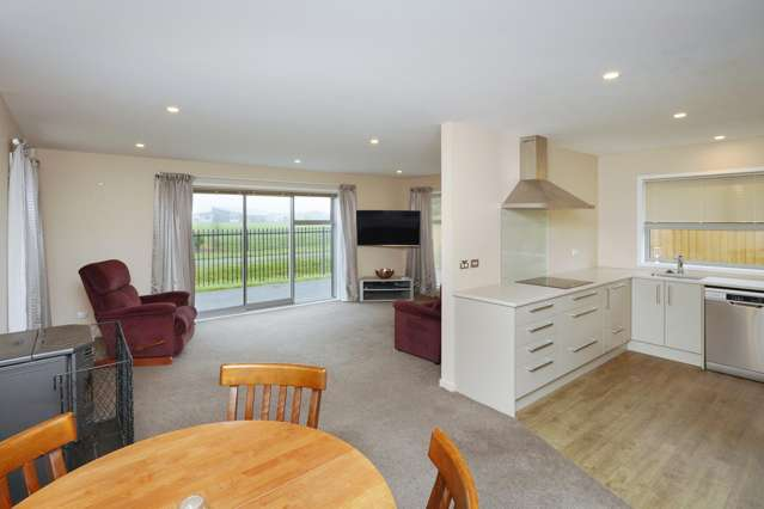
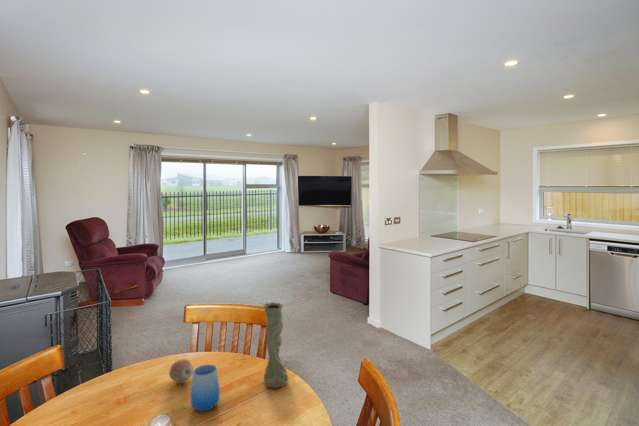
+ cup [190,364,221,412]
+ vase [262,301,289,389]
+ fruit [168,358,194,384]
